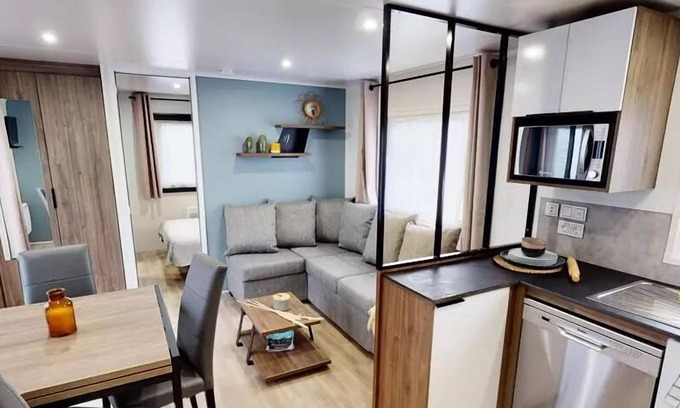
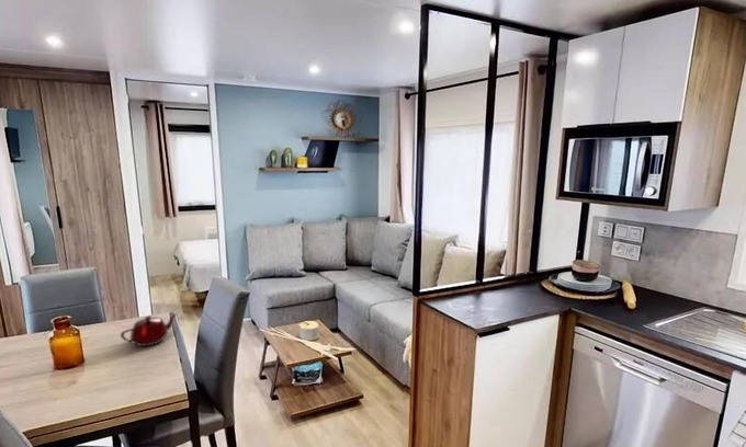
+ teapot [120,312,179,347]
